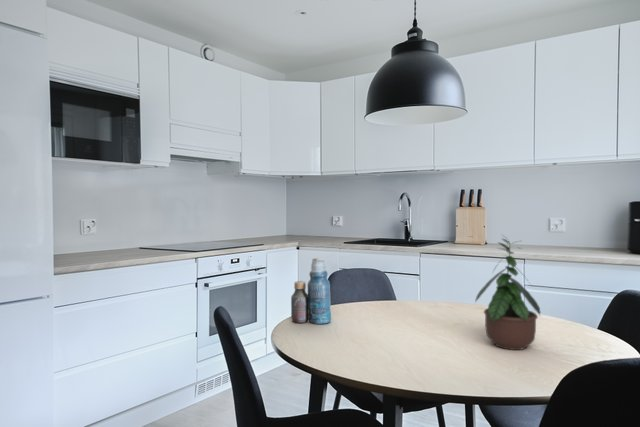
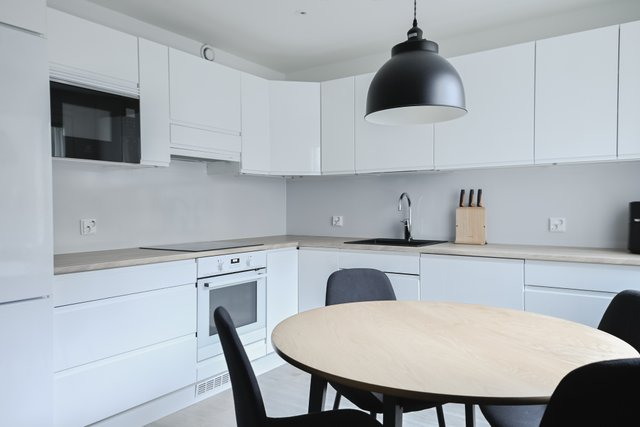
- bottle [290,257,332,325]
- potted plant [474,233,542,351]
